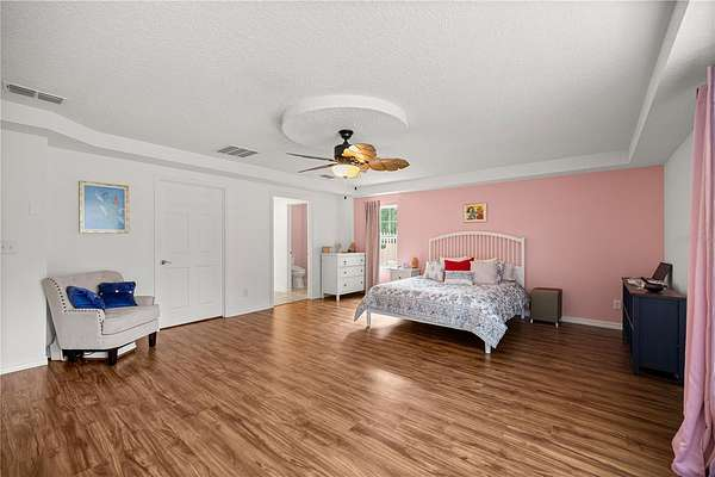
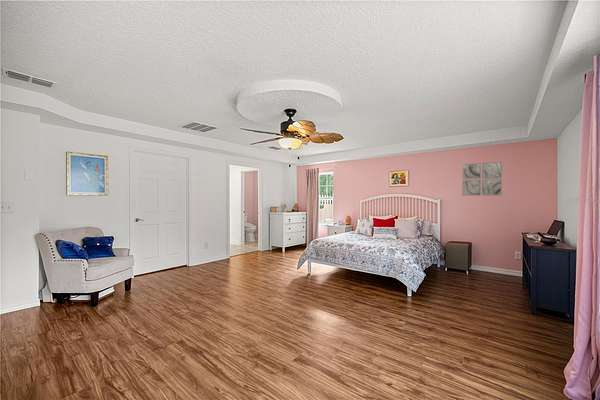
+ wall art [461,161,503,197]
